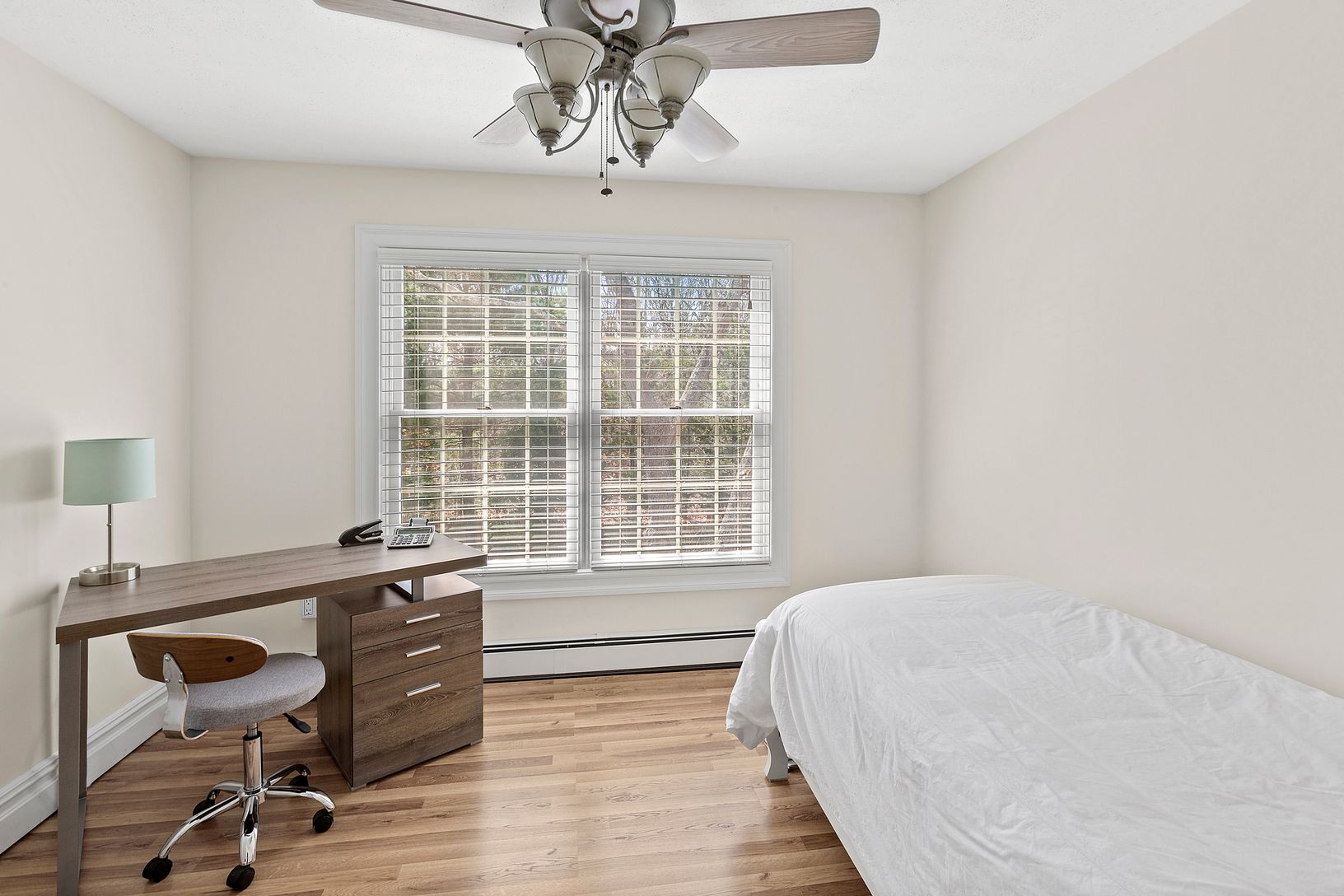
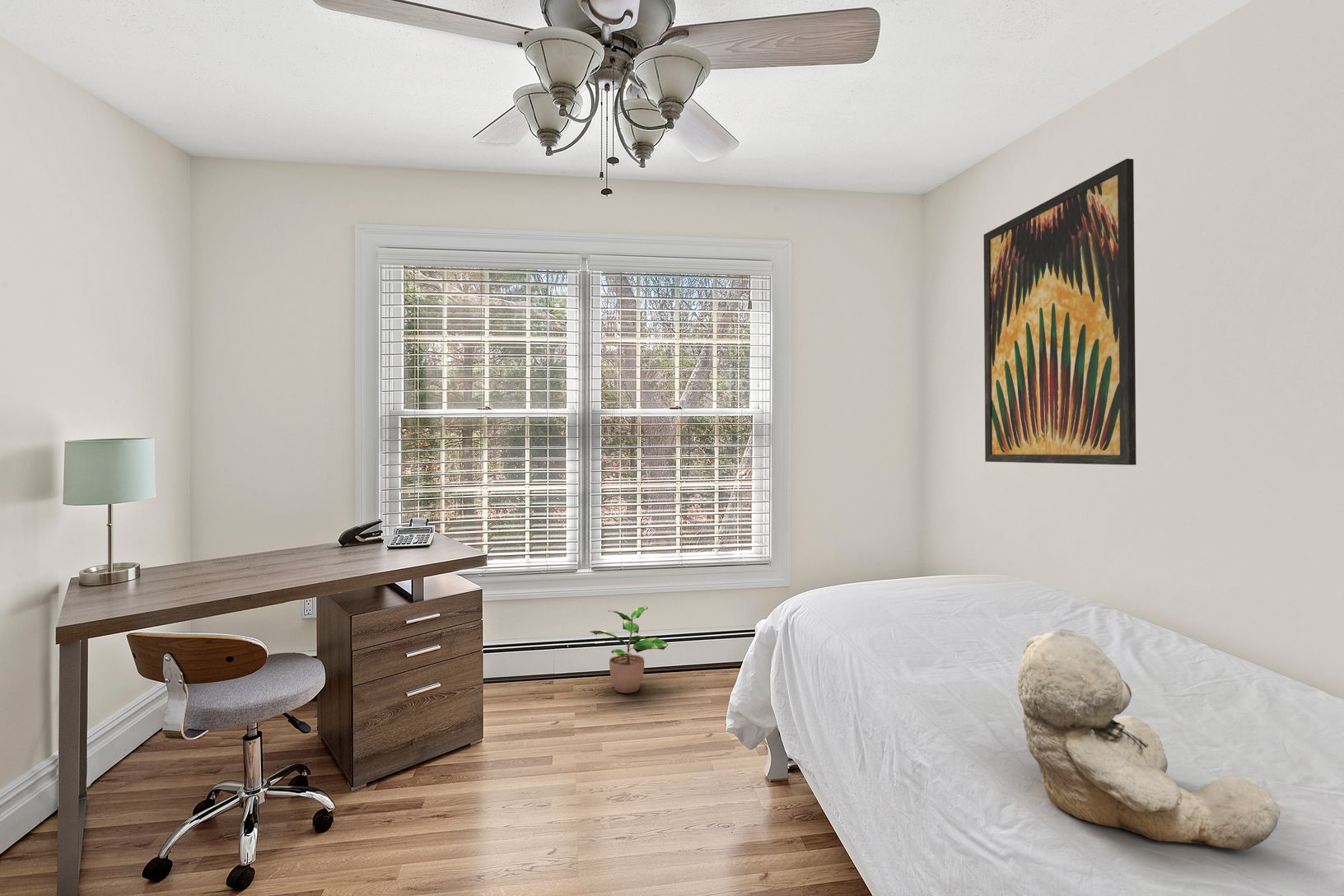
+ wall art [983,158,1137,466]
+ teddy bear [1017,629,1281,851]
+ potted plant [590,606,669,693]
